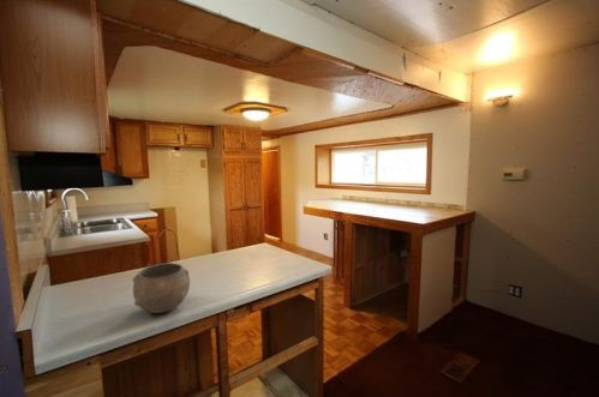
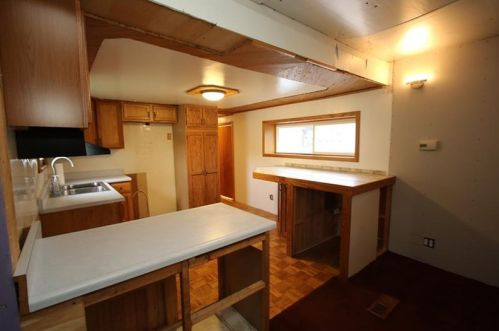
- bowl [132,261,191,314]
